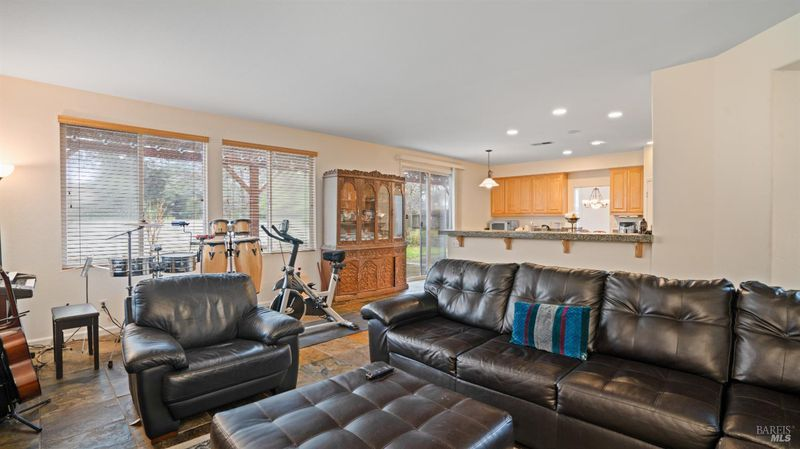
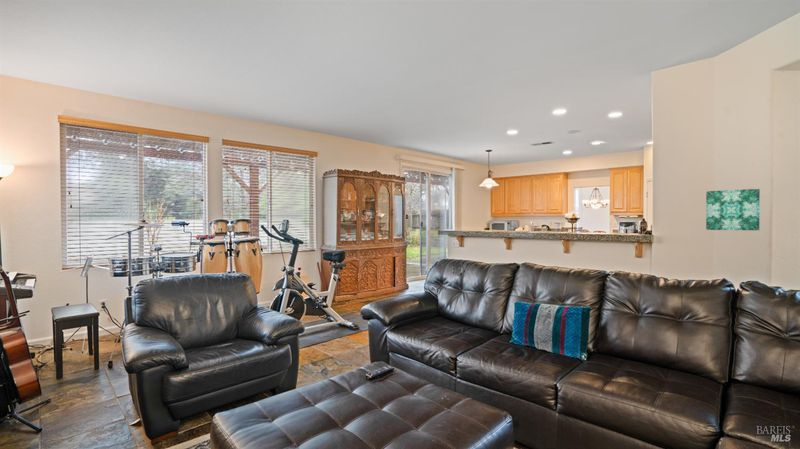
+ wall art [705,188,761,231]
